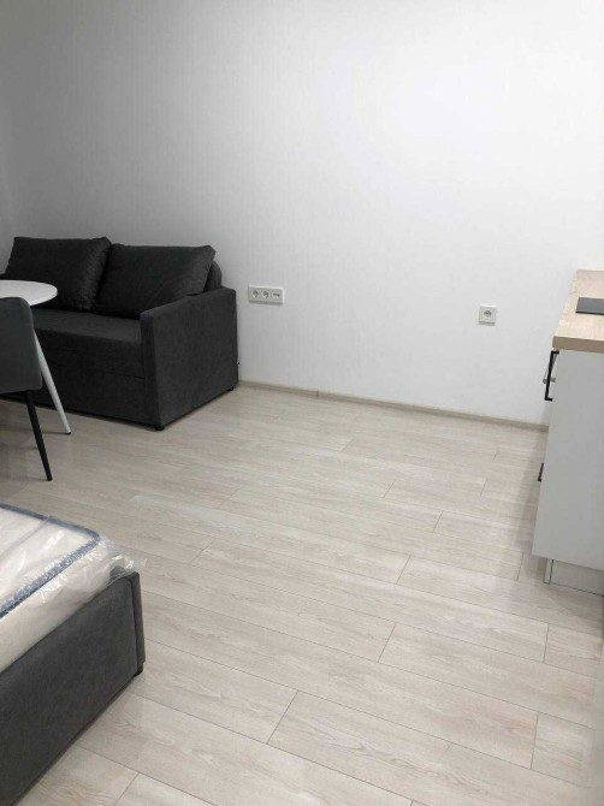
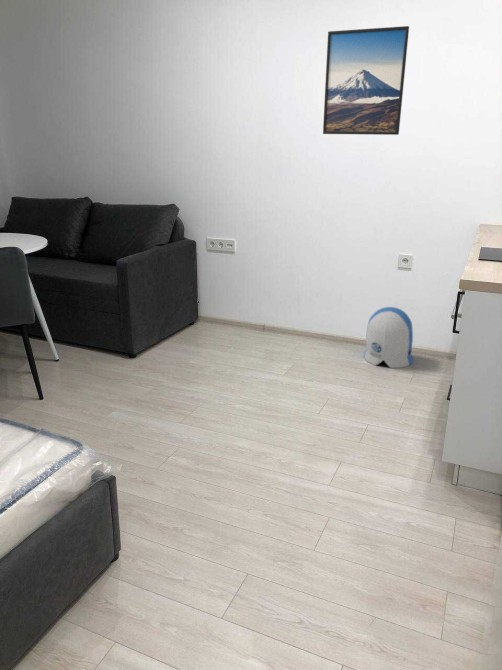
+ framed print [322,25,410,136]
+ sun visor [363,306,414,369]
